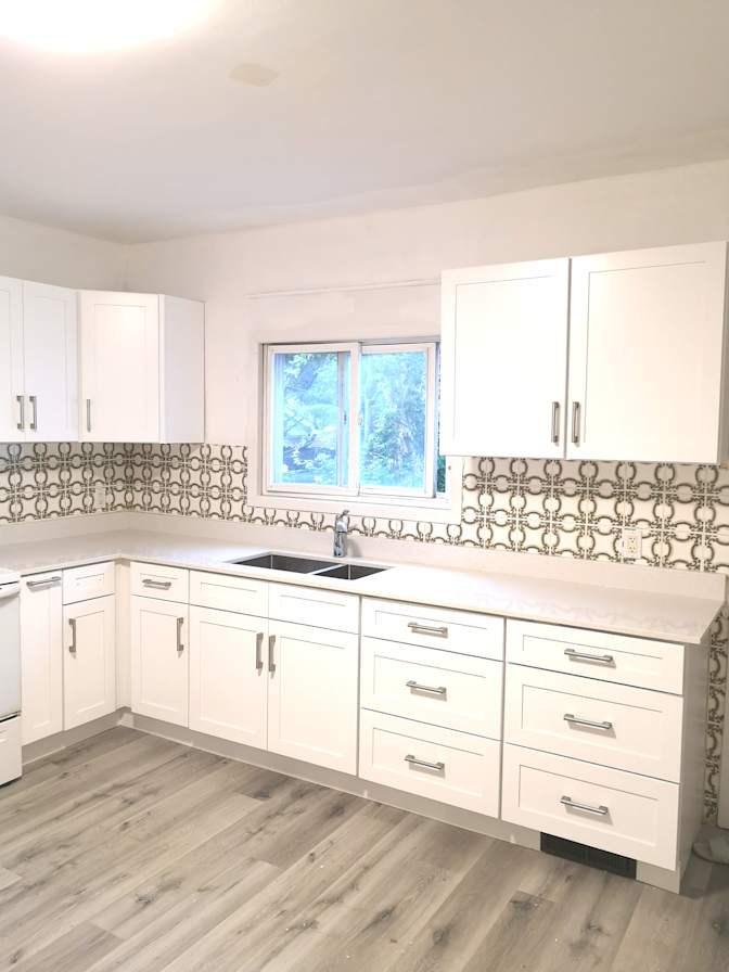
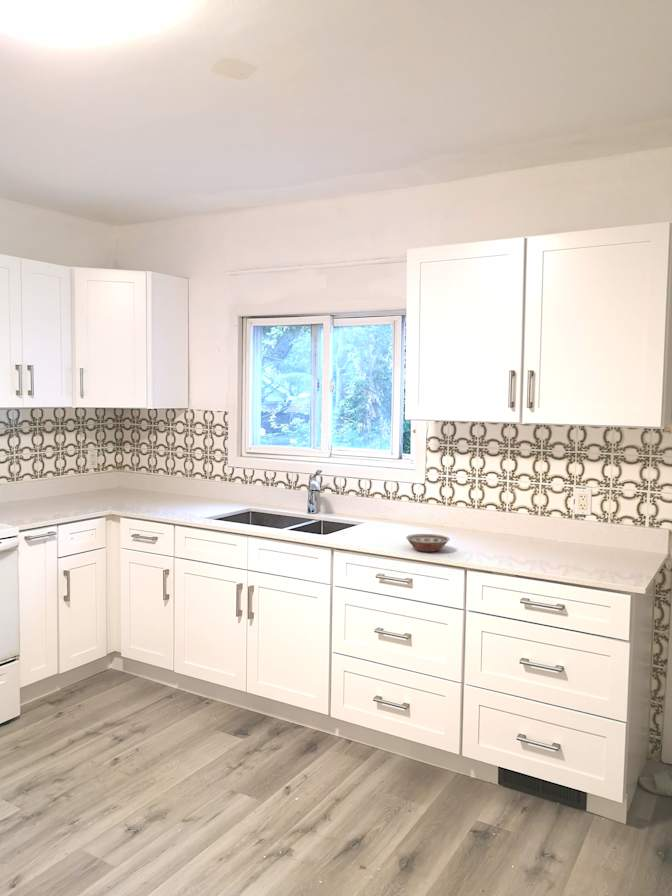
+ bowl [405,533,450,553]
